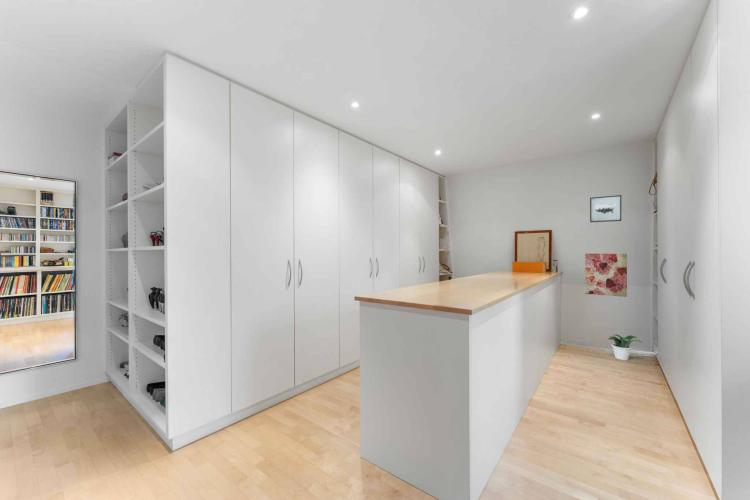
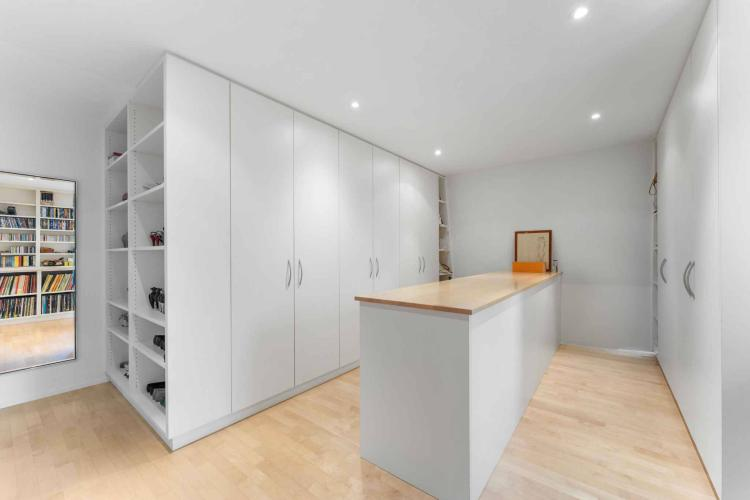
- potted plant [607,333,643,361]
- wall art [584,253,628,298]
- wall art [589,194,622,223]
